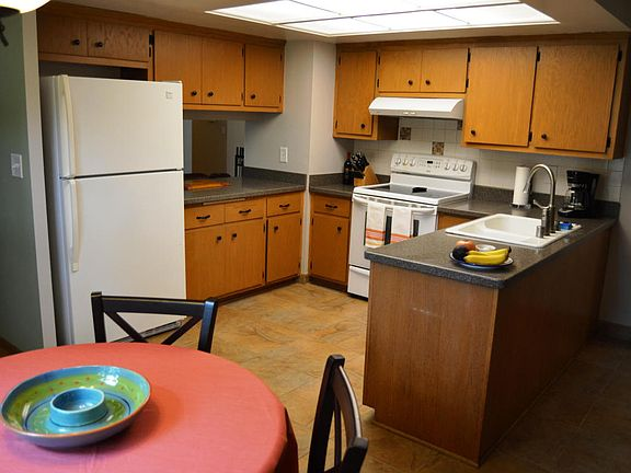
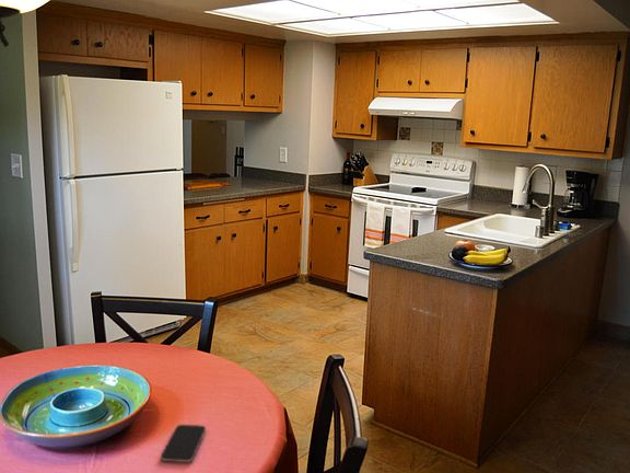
+ smartphone [160,424,207,463]
